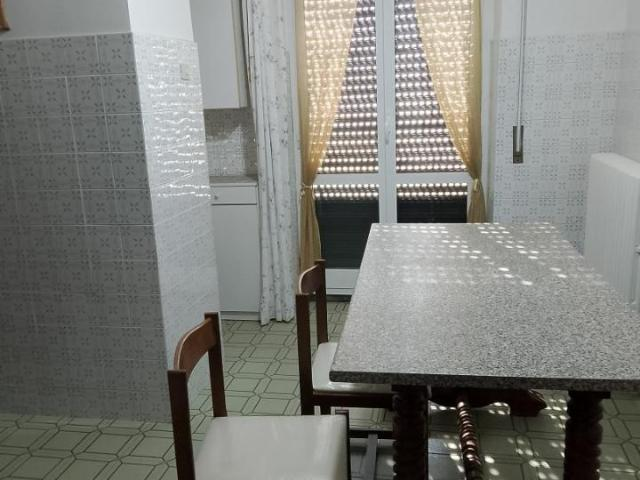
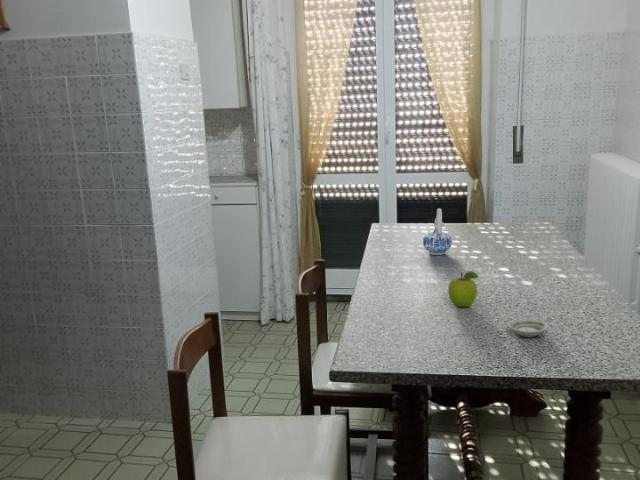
+ ceramic pitcher [422,207,453,256]
+ saucer [507,318,549,338]
+ fruit [447,270,479,308]
